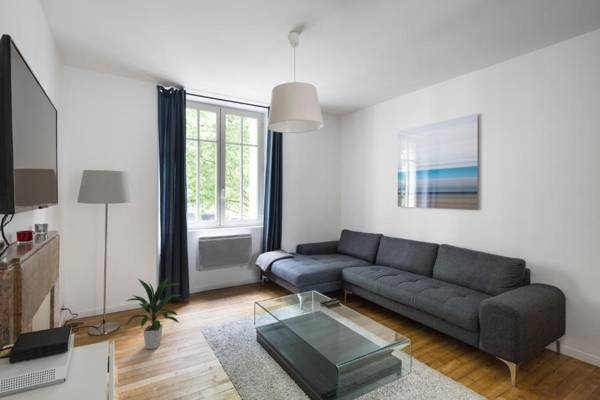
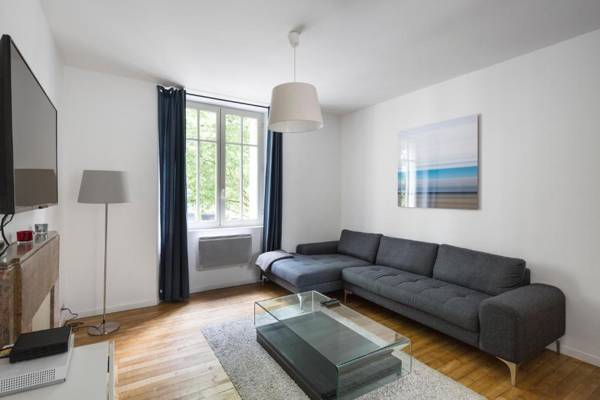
- indoor plant [124,278,181,350]
